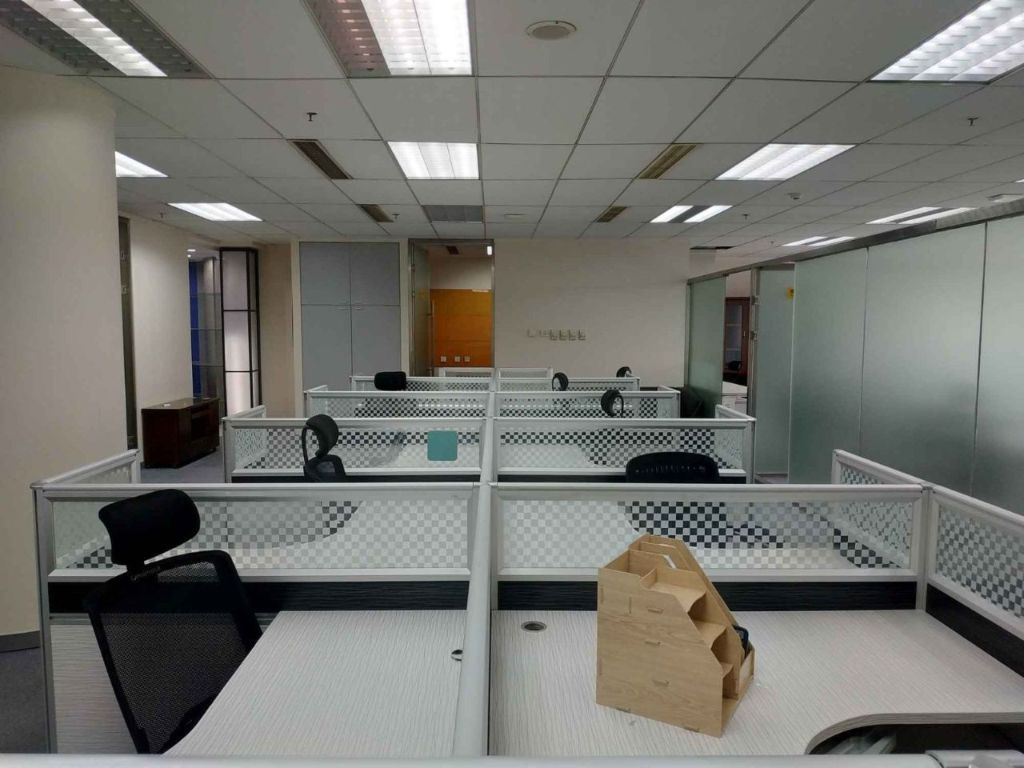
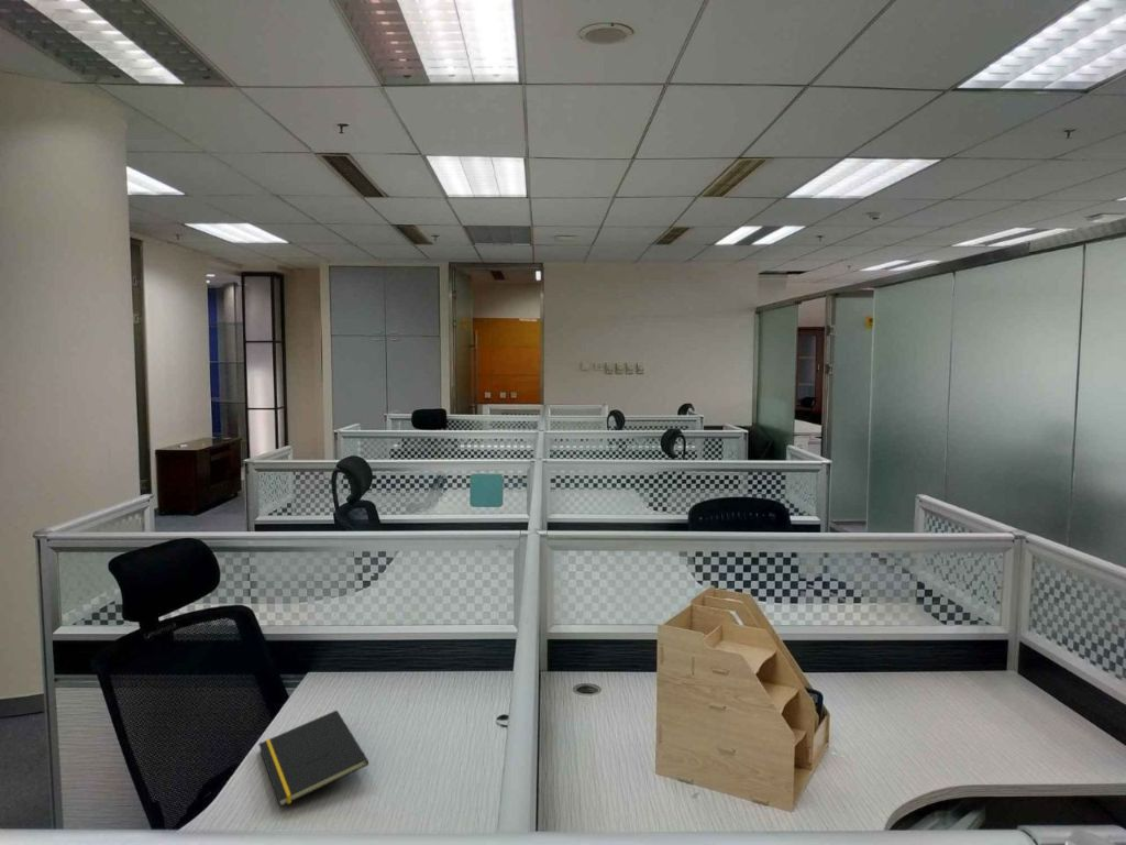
+ notepad [257,709,369,808]
